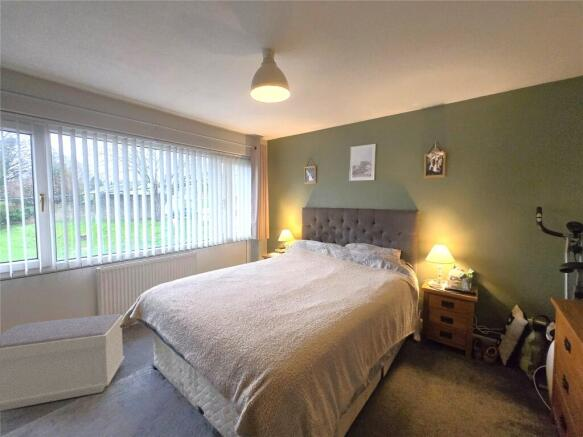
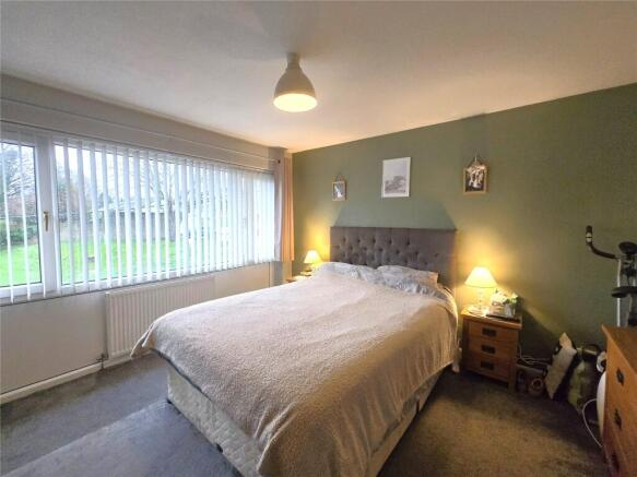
- bench [0,313,126,412]
